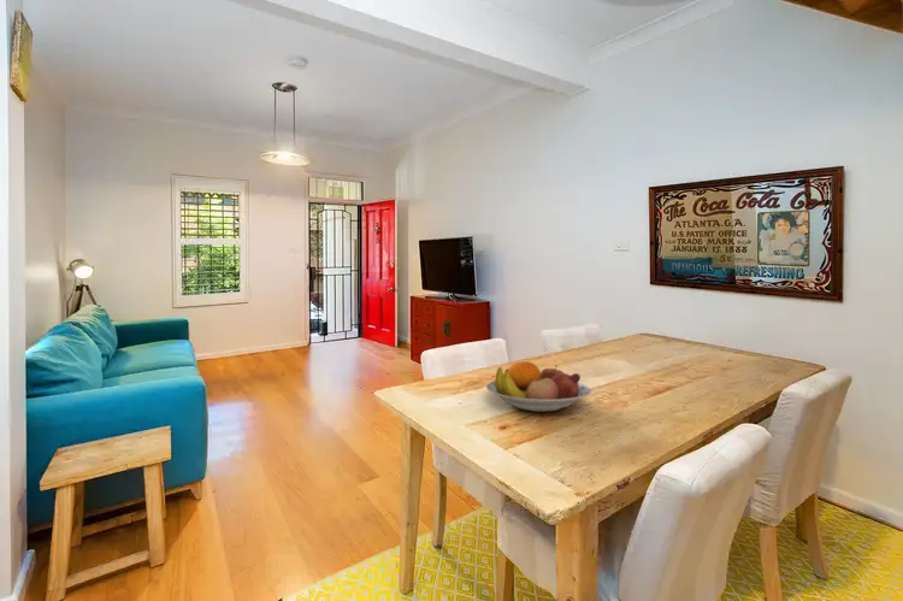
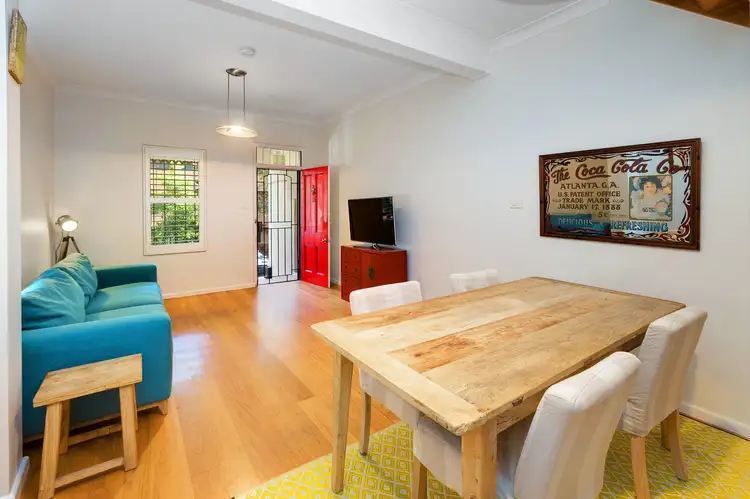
- fruit bowl [485,360,592,413]
